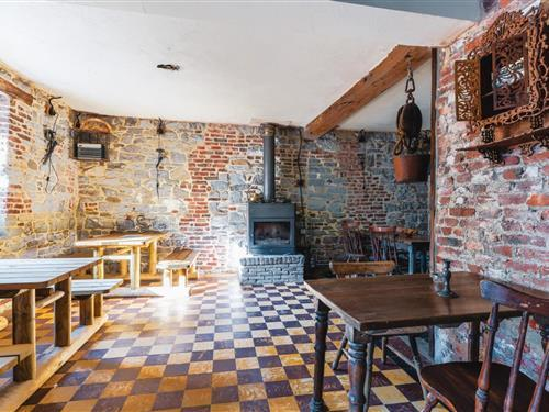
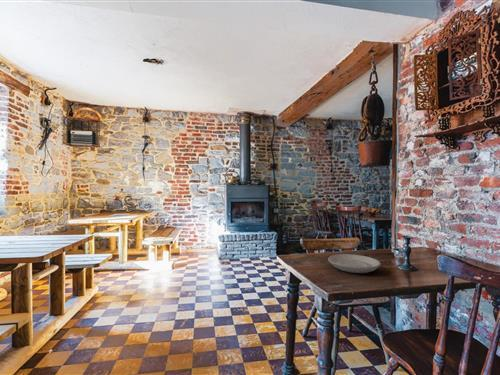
+ plate [327,253,382,274]
